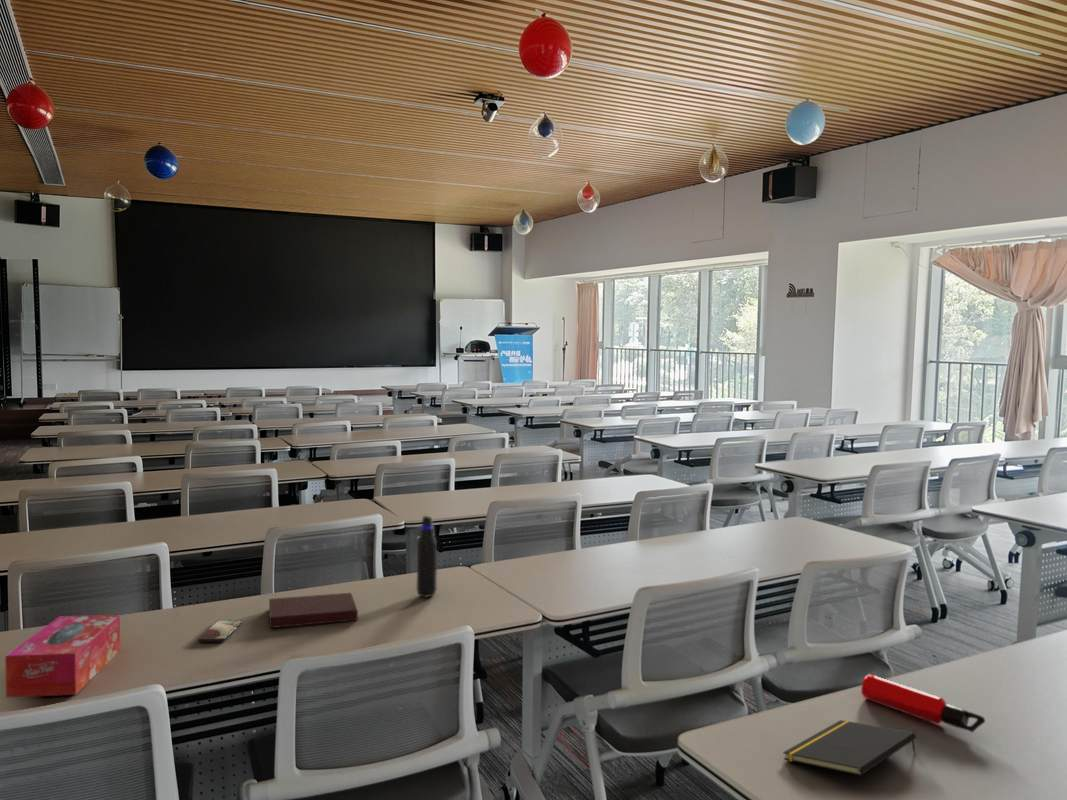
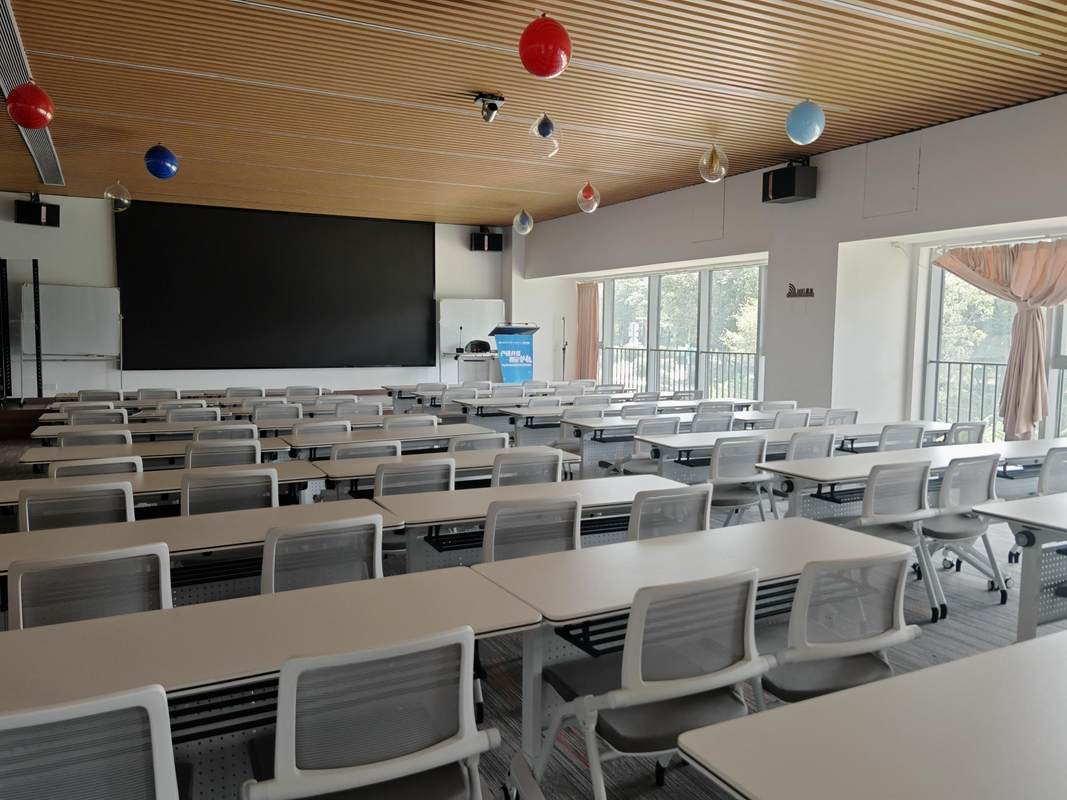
- water bottle [860,673,986,733]
- notepad [782,719,917,777]
- notebook [268,592,359,629]
- smartphone [197,619,243,643]
- tissue box [4,613,121,699]
- water bottle [416,515,438,599]
